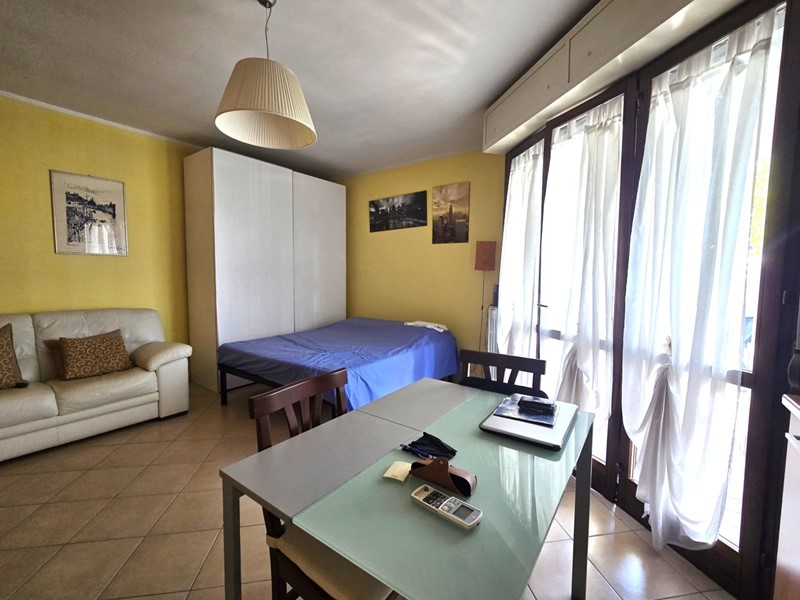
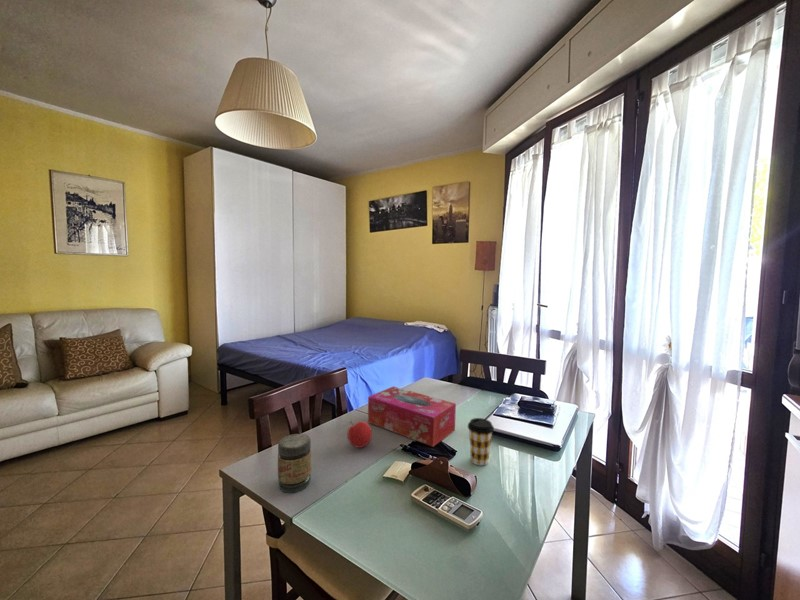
+ coffee cup [467,417,495,466]
+ fruit [346,420,373,449]
+ tissue box [367,386,457,448]
+ jar [277,433,312,493]
